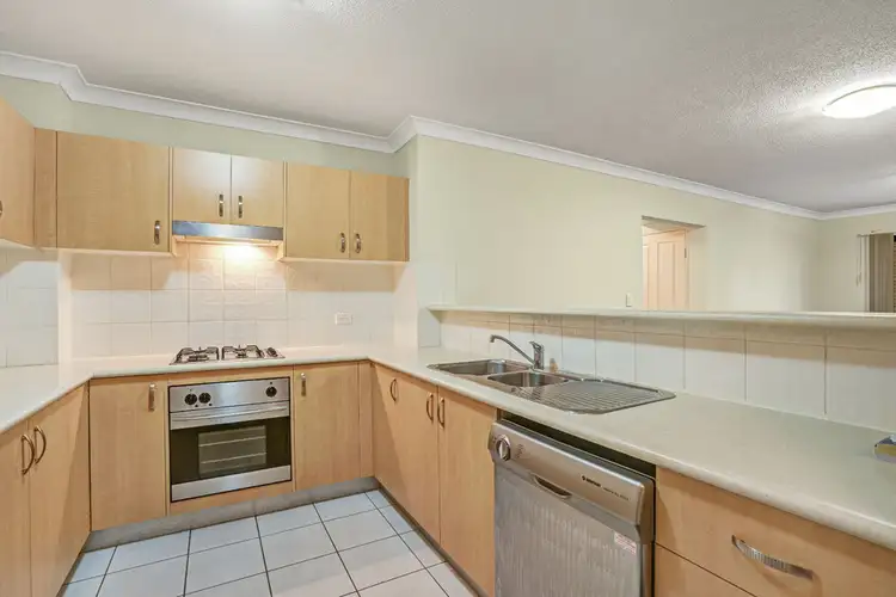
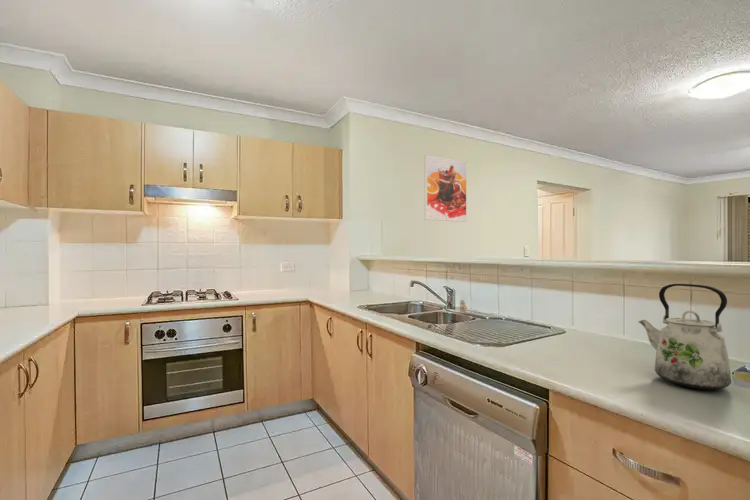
+ kettle [638,283,732,391]
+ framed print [424,154,468,223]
